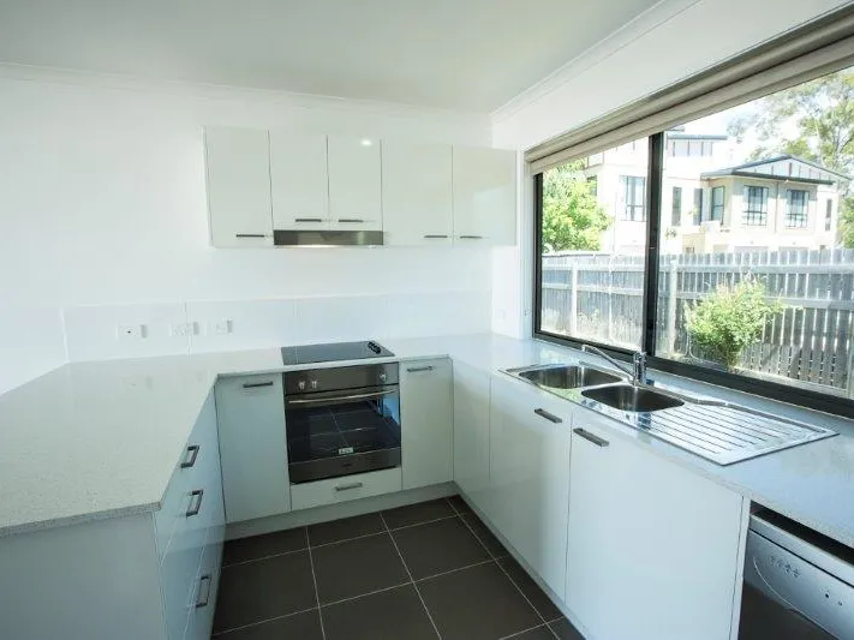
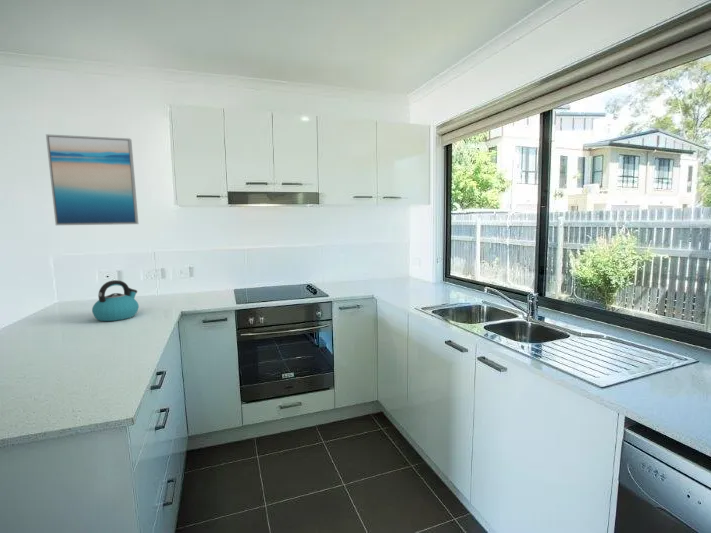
+ kettle [91,279,140,322]
+ wall art [45,133,139,226]
